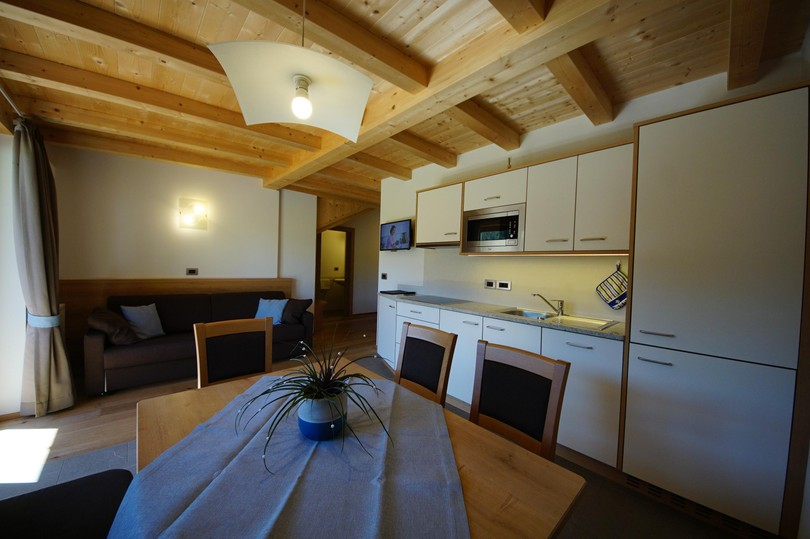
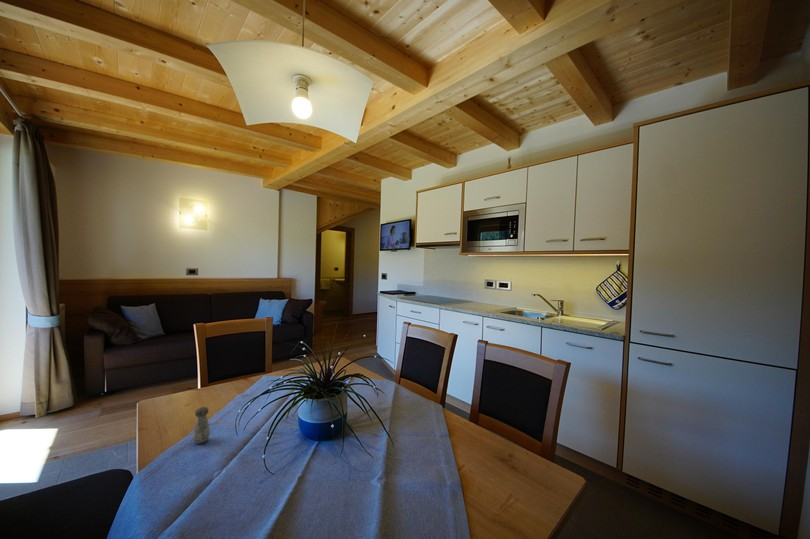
+ salt shaker [192,406,211,445]
